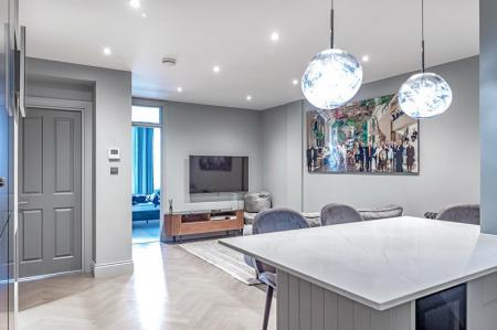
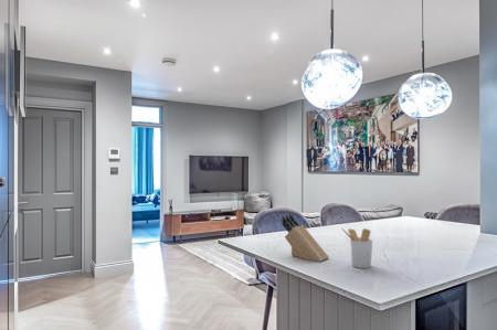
+ utensil holder [340,226,373,269]
+ knife block [281,213,329,263]
